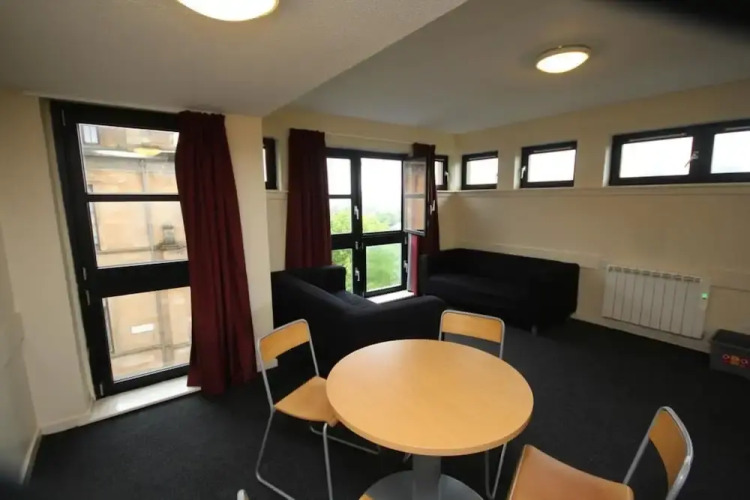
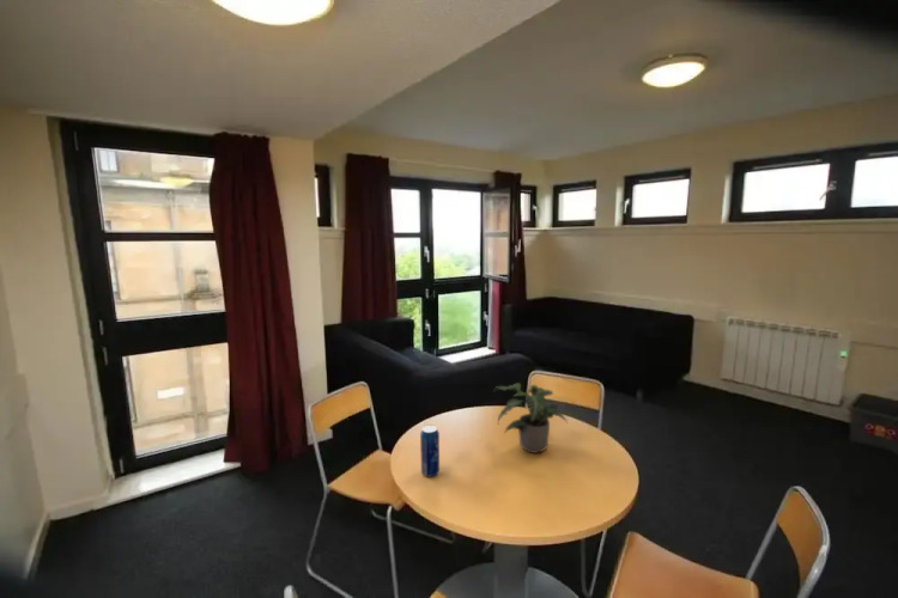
+ potted plant [492,382,569,454]
+ beverage can [419,423,441,478]
